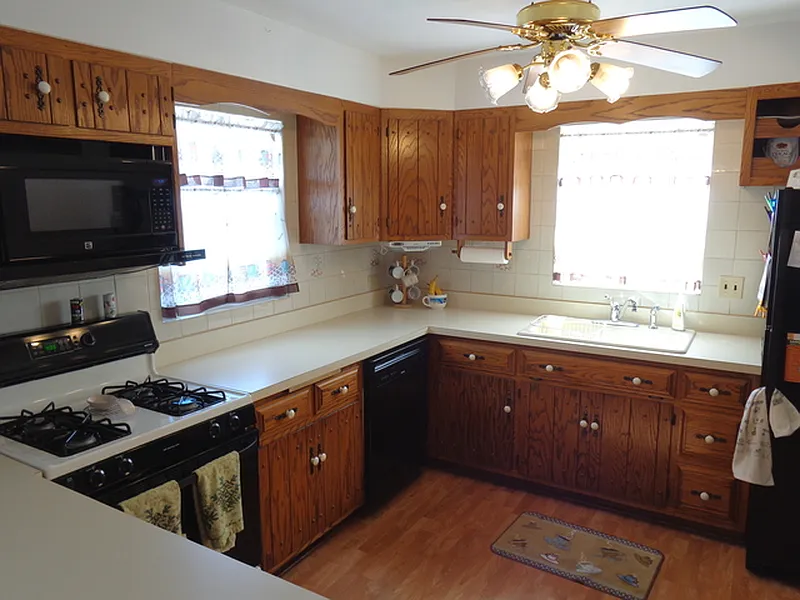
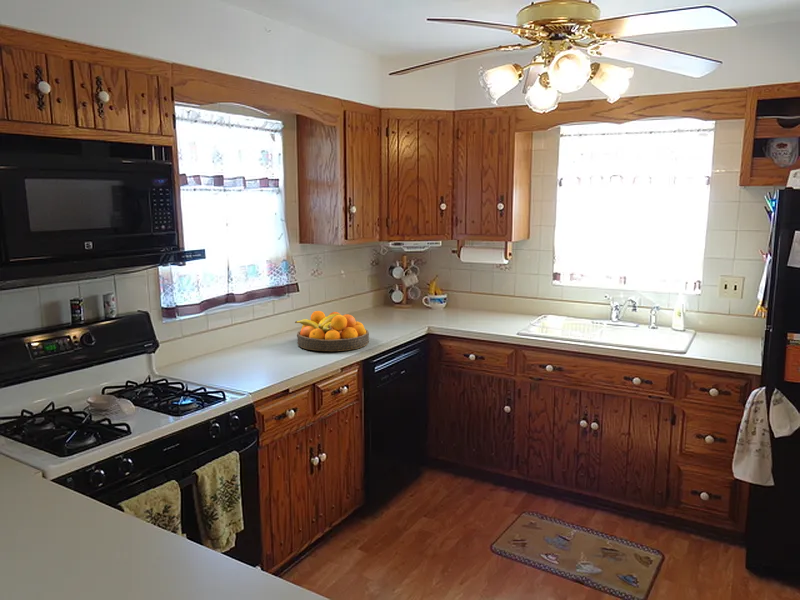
+ fruit bowl [294,310,370,352]
